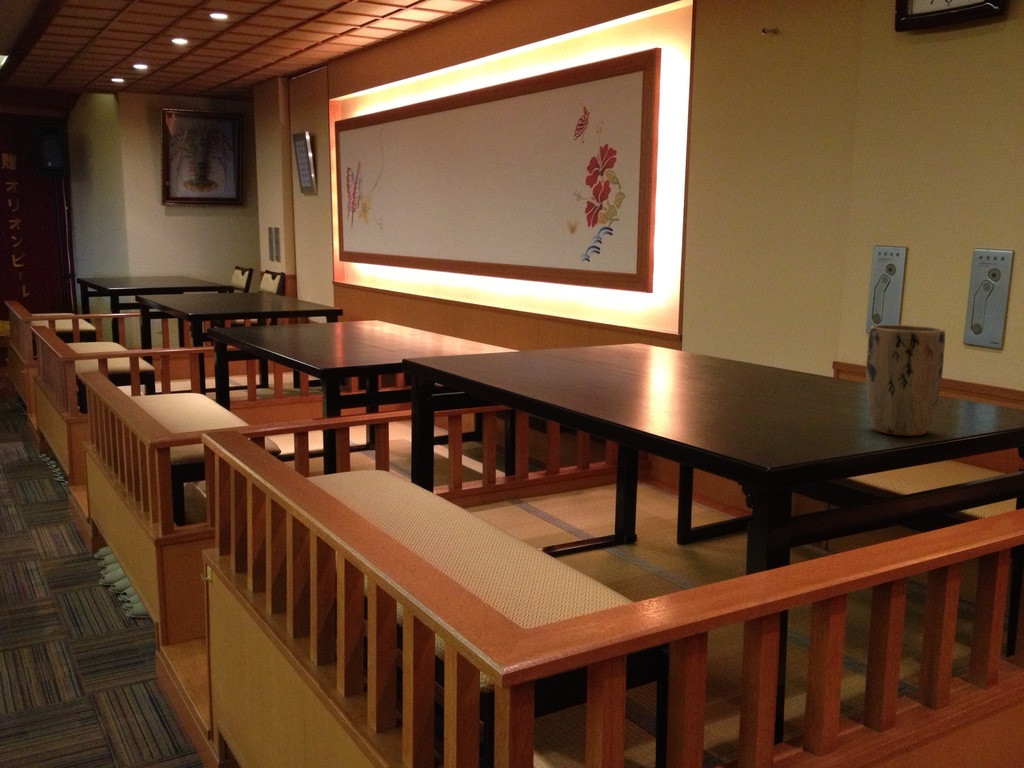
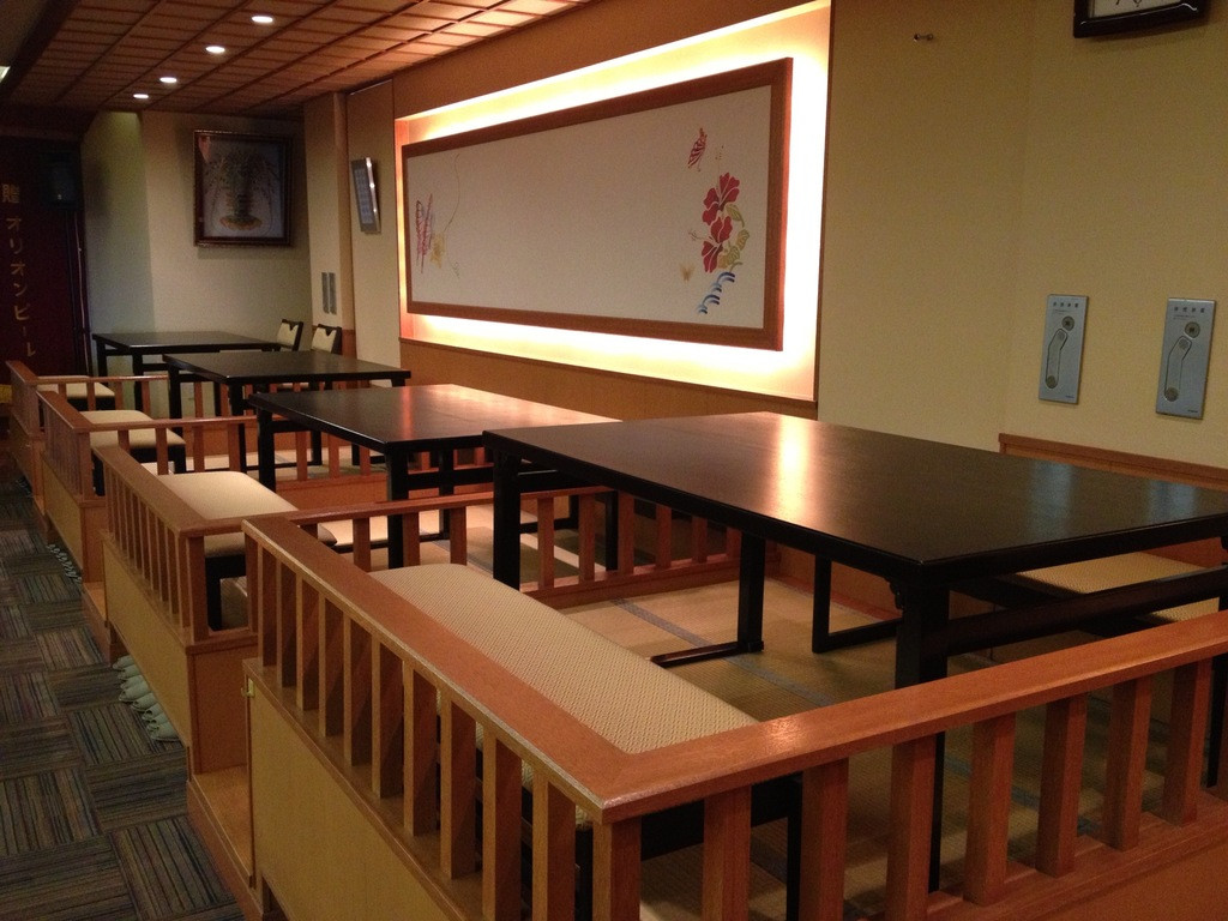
- plant pot [865,324,946,437]
